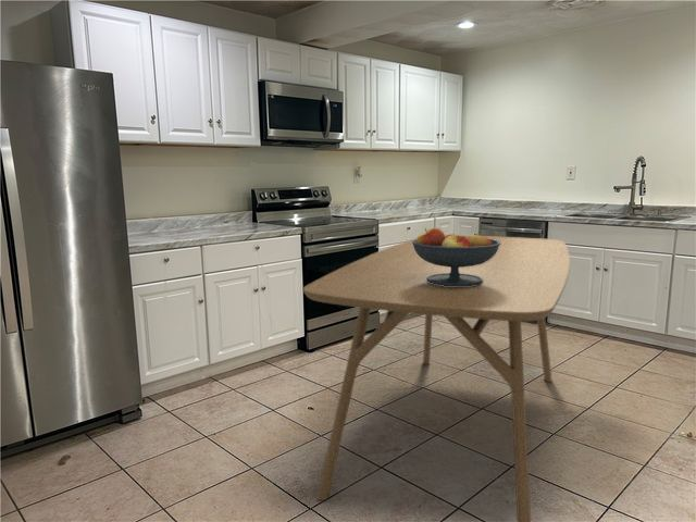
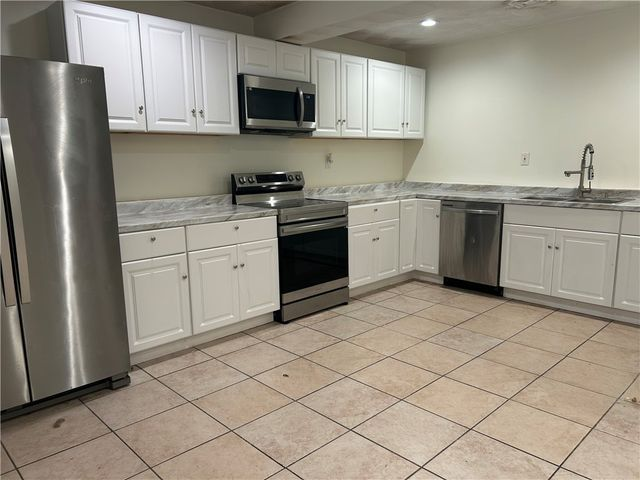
- fruit bowl [411,226,501,286]
- dining table [302,234,571,522]
